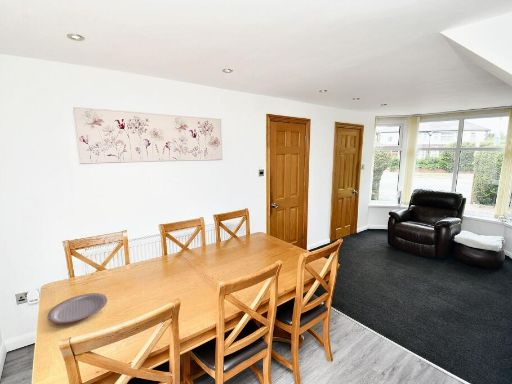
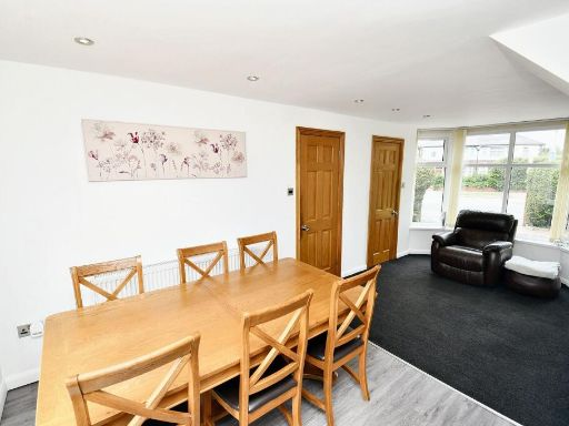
- plate [47,292,108,325]
